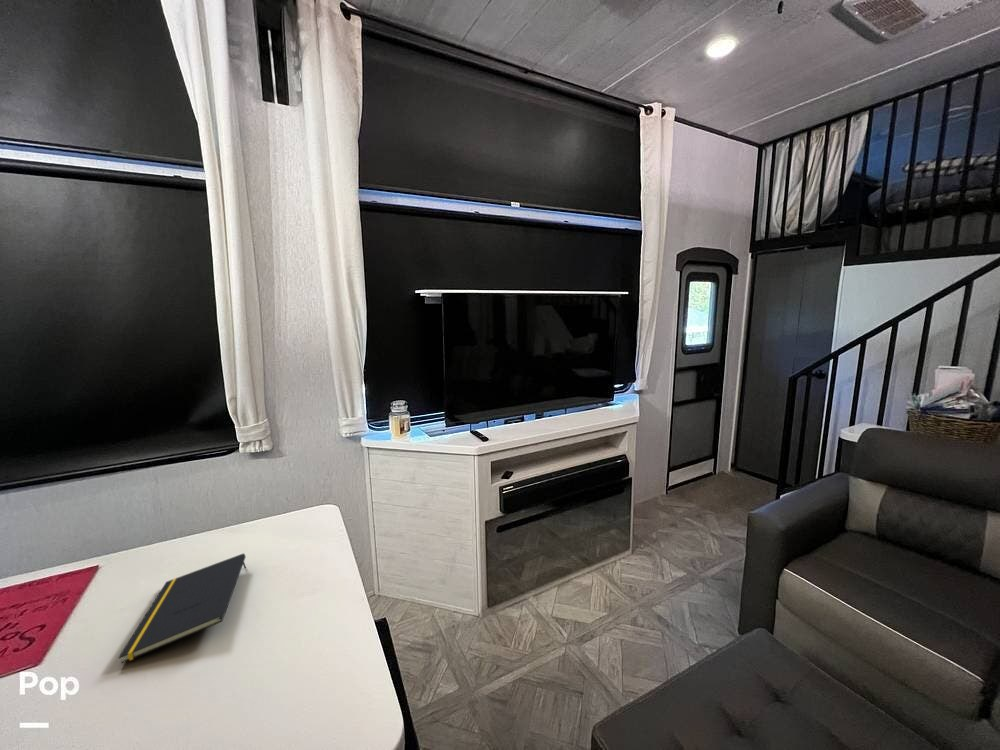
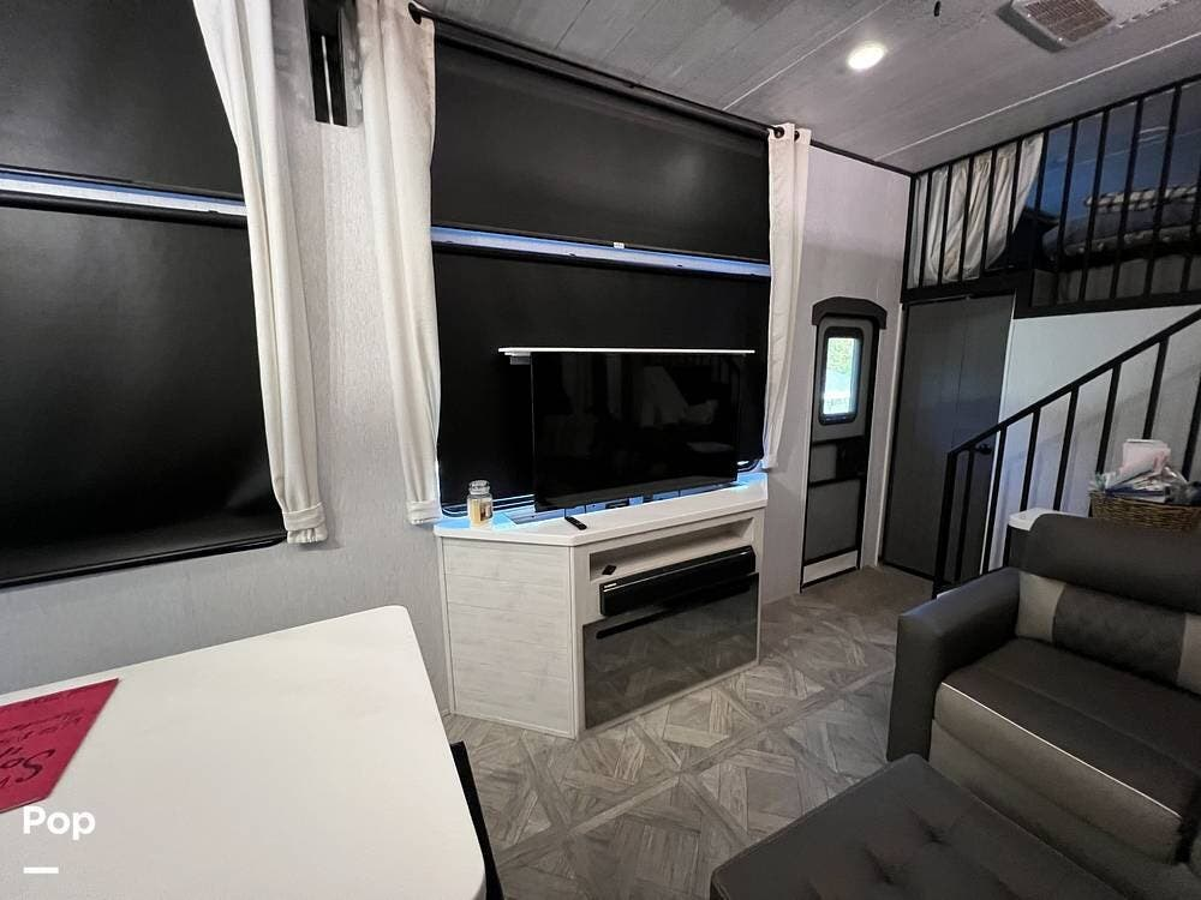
- notepad [117,552,247,665]
